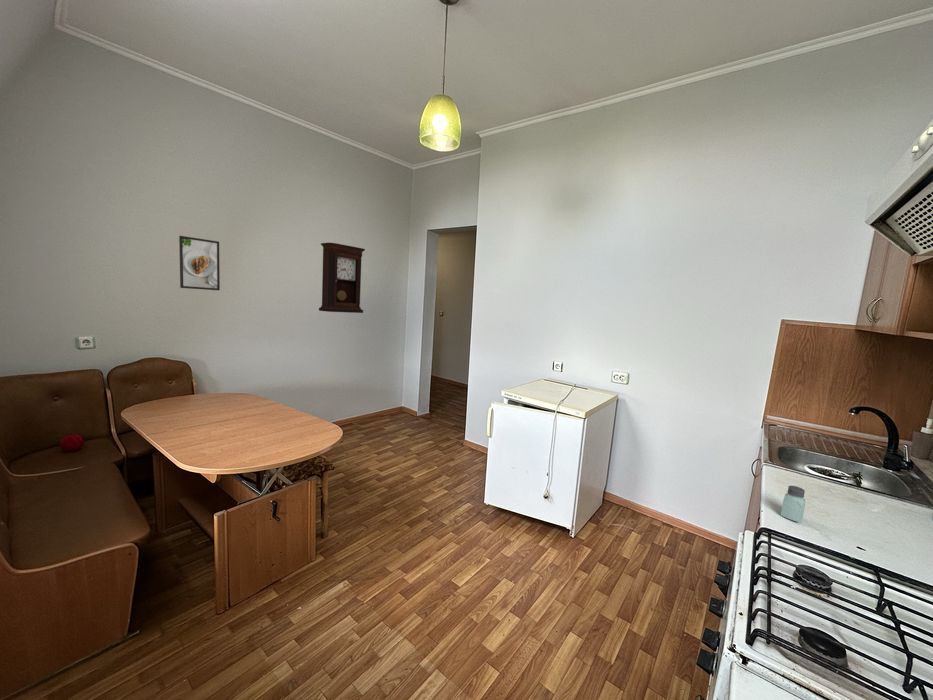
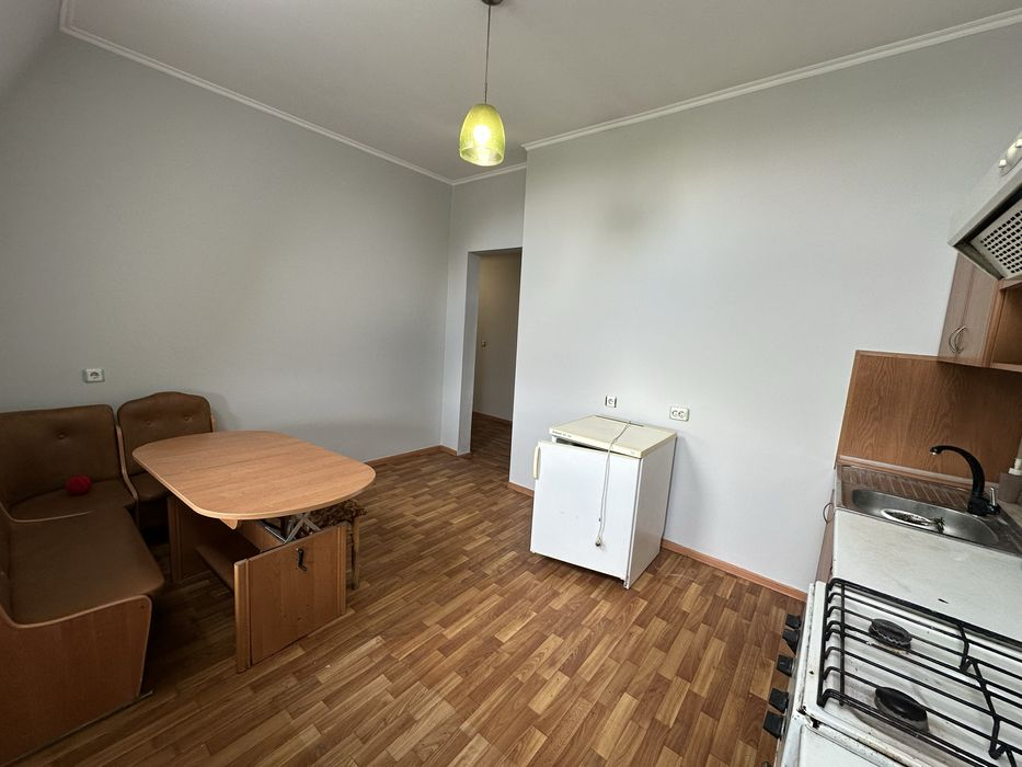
- pendulum clock [318,242,366,314]
- saltshaker [780,485,806,523]
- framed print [178,235,221,291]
